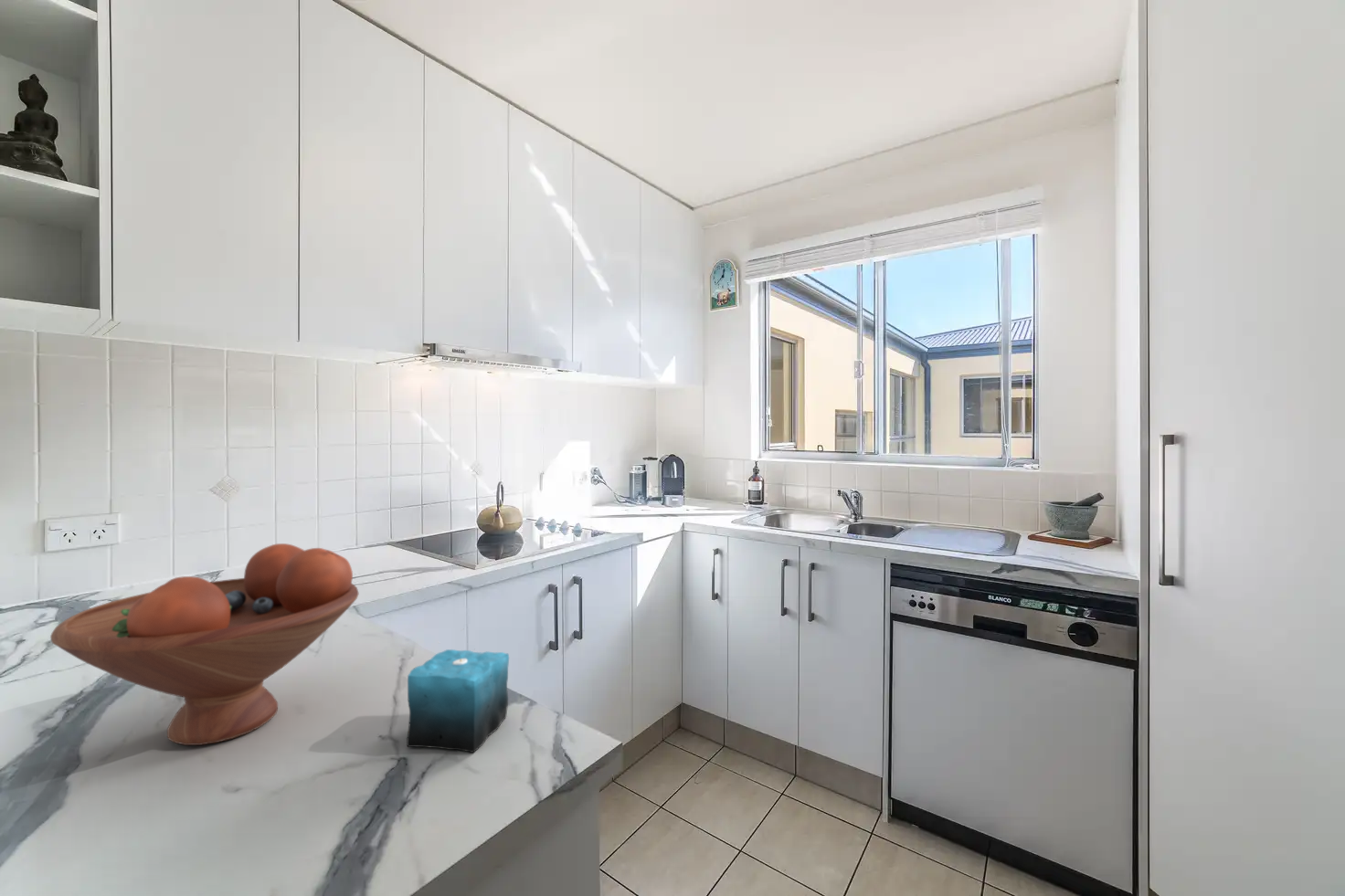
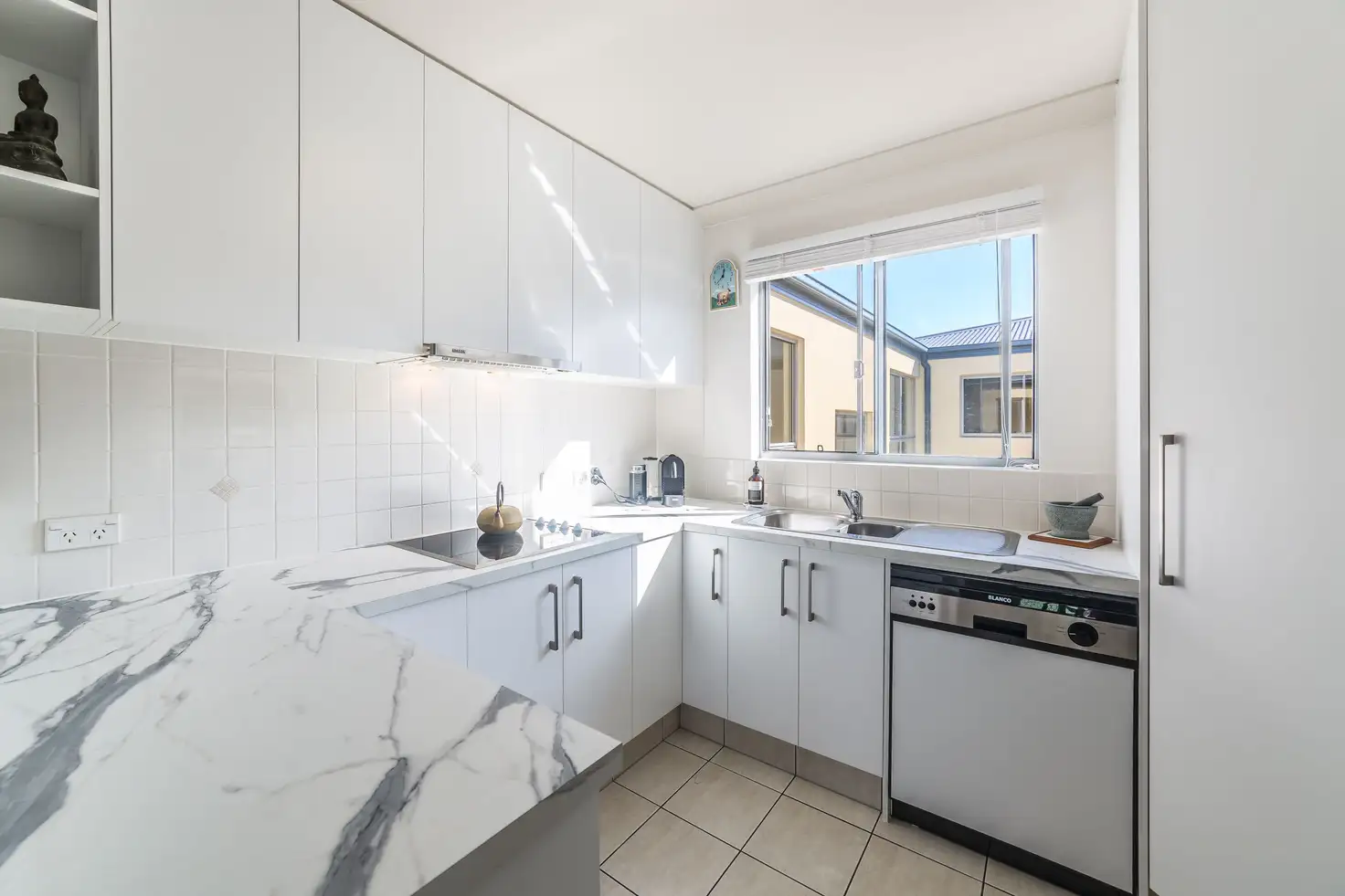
- candle [406,628,510,754]
- fruit bowl [49,543,359,746]
